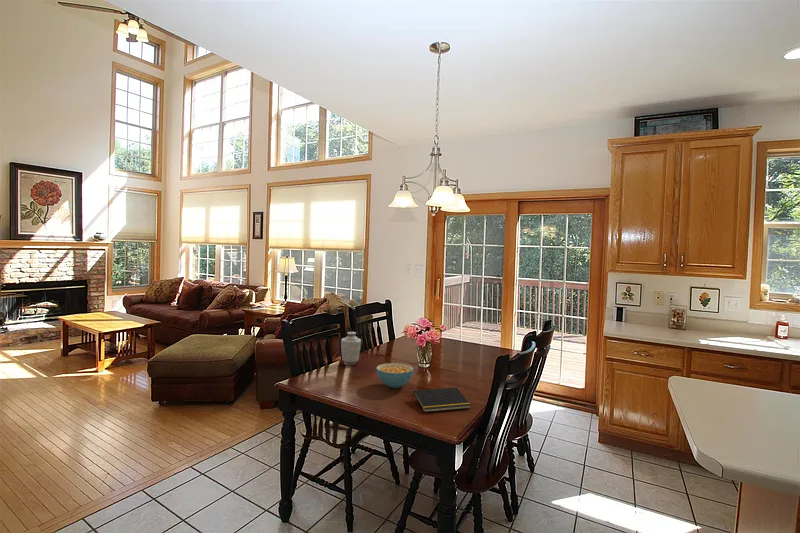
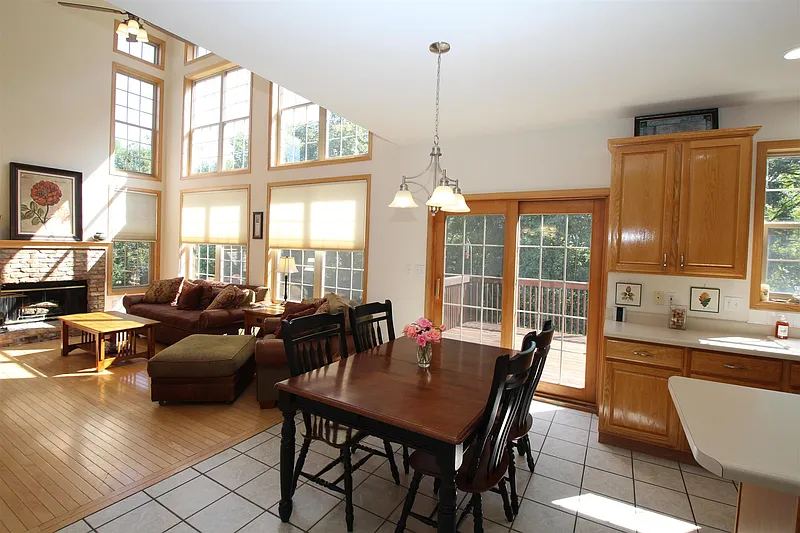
- vase [340,331,362,366]
- cereal bowl [375,362,415,389]
- notepad [411,387,472,413]
